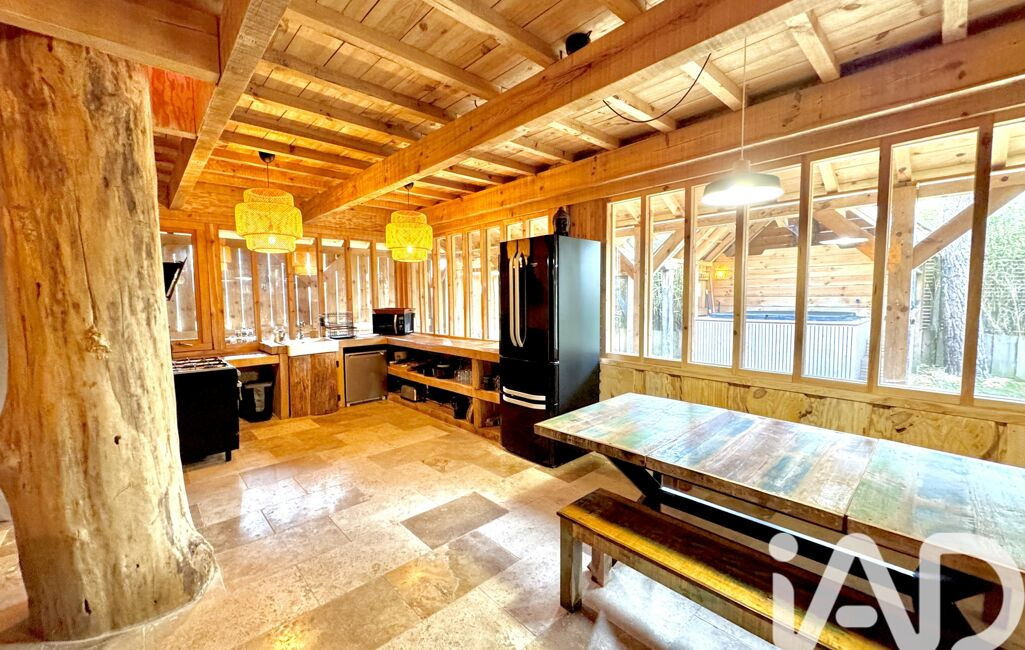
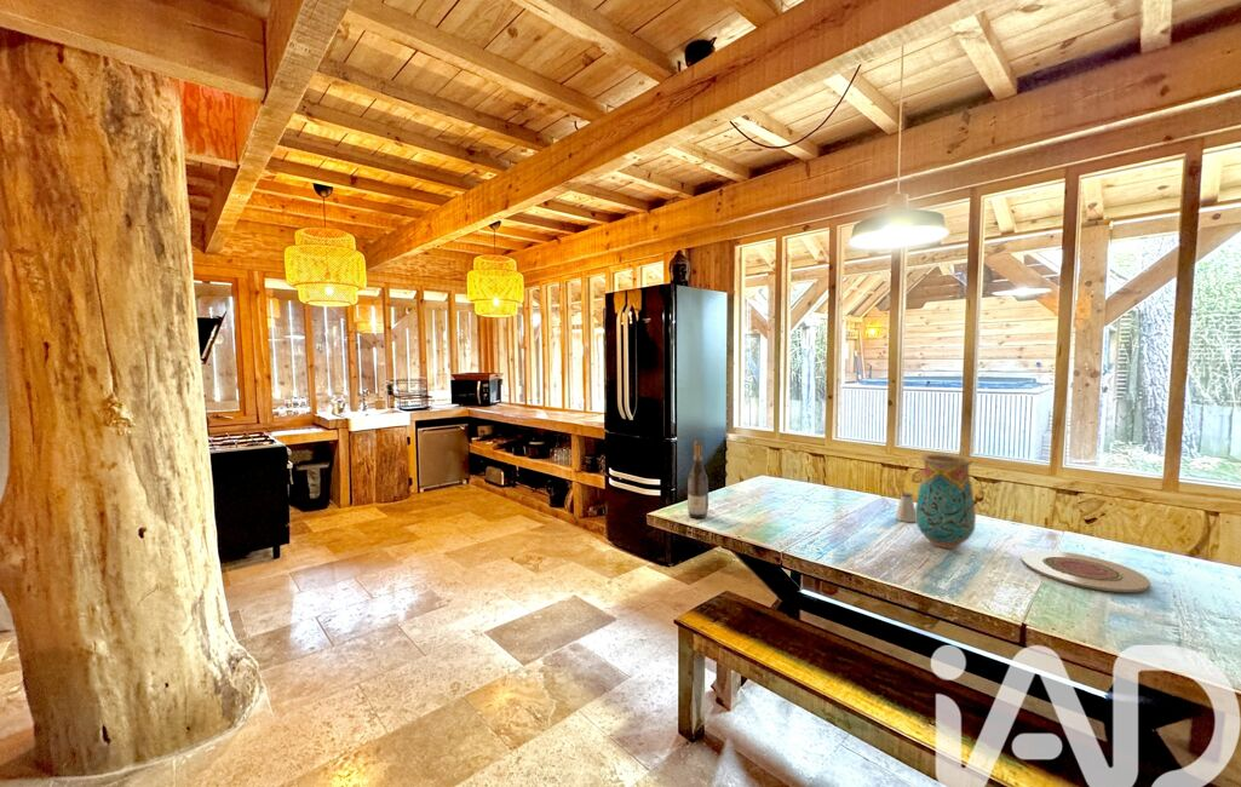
+ plate [1021,550,1151,593]
+ wine bottle [686,441,709,519]
+ saltshaker [895,492,917,523]
+ vase [914,453,977,550]
